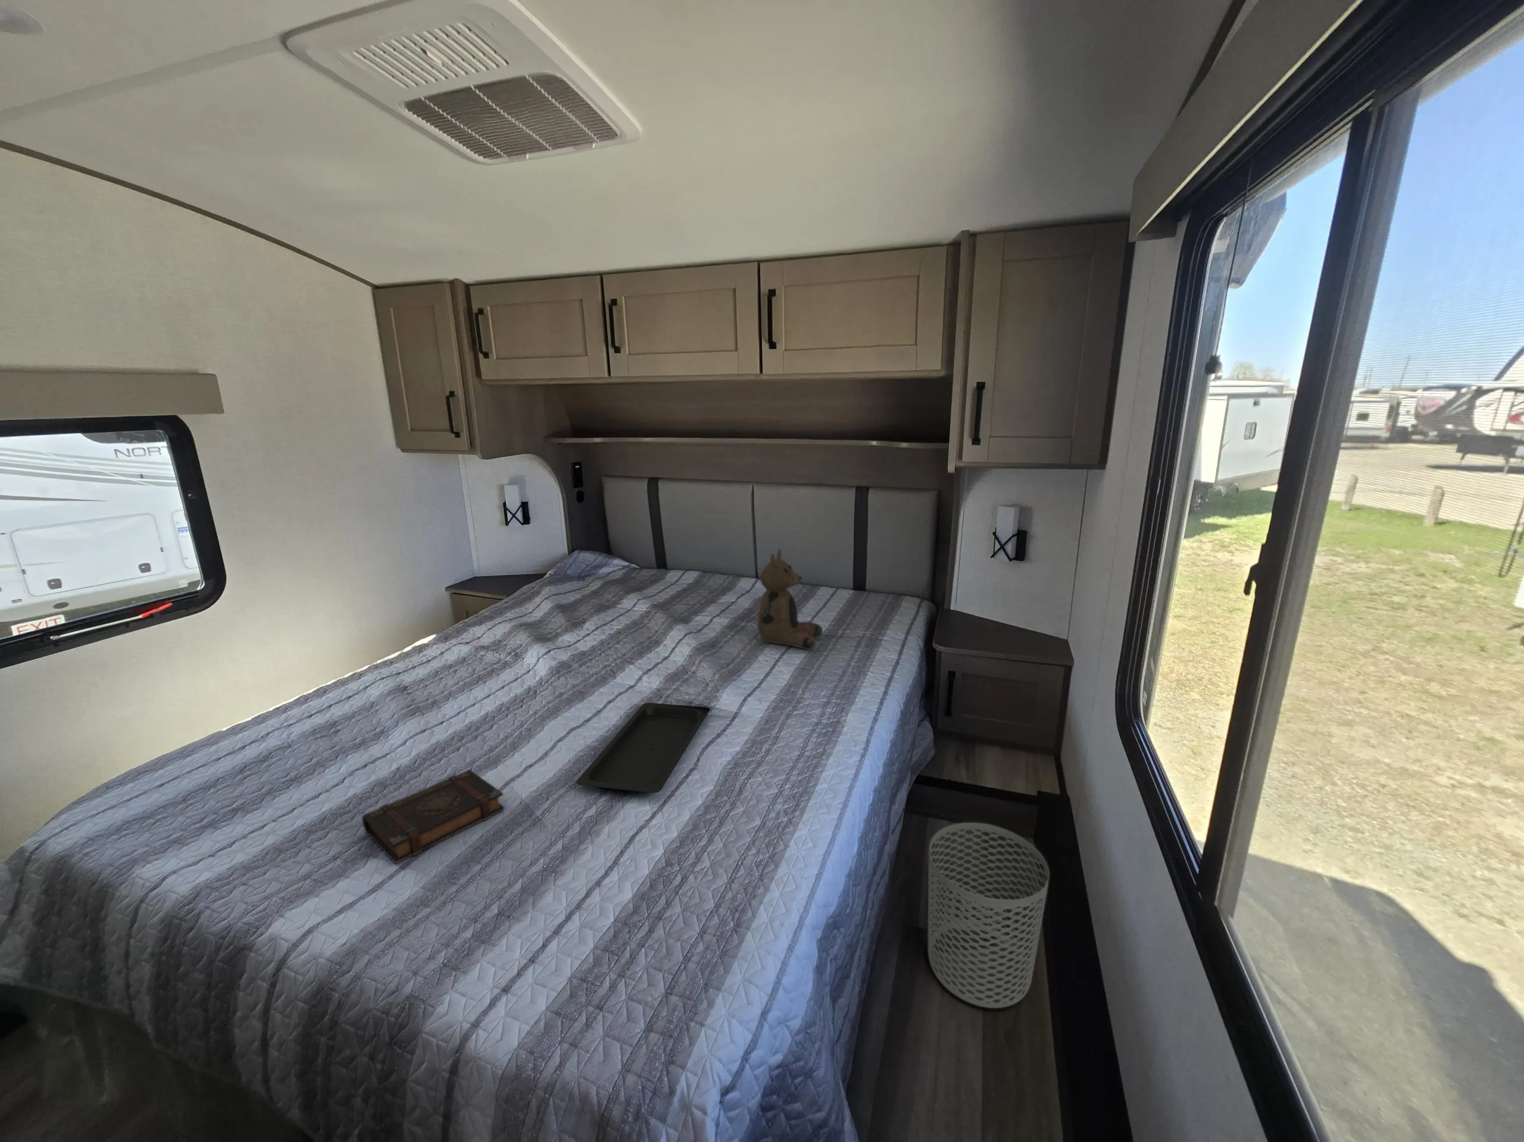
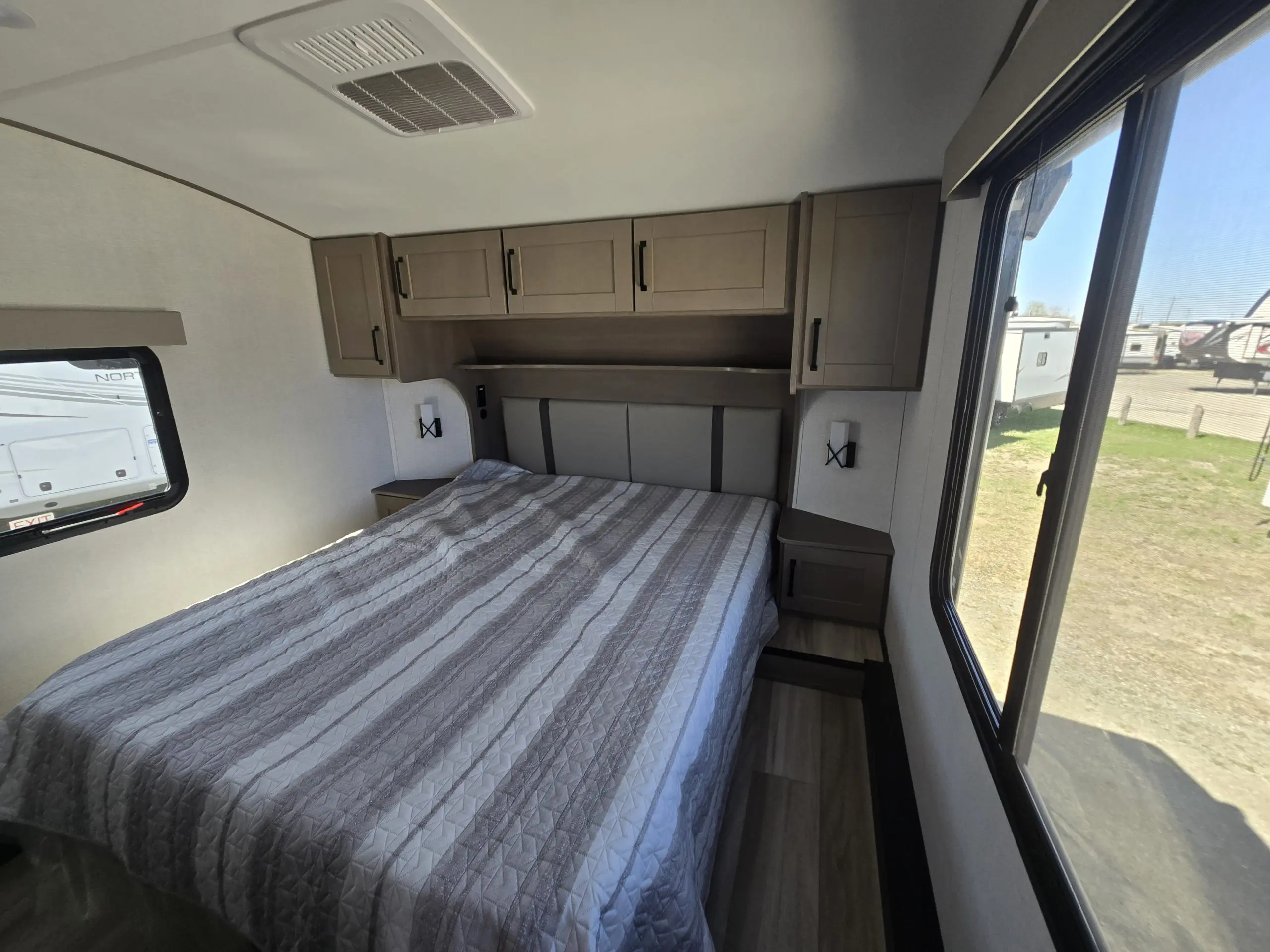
- waste bin [928,822,1050,1009]
- teddy bear [757,548,823,650]
- serving tray [576,703,710,793]
- book [361,769,505,864]
